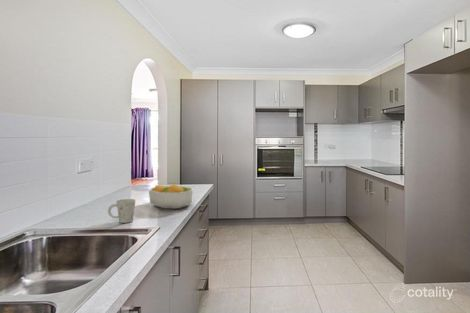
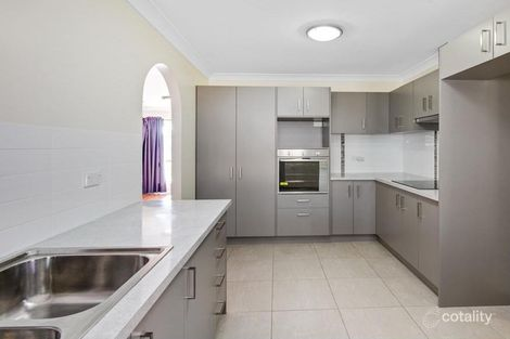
- fruit bowl [148,183,194,210]
- mug [107,198,136,224]
